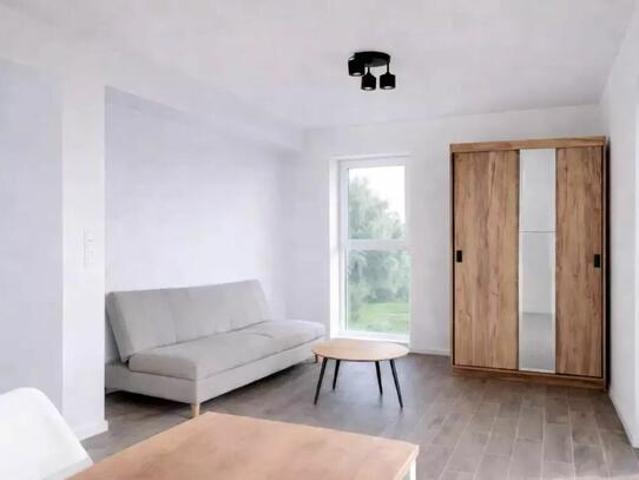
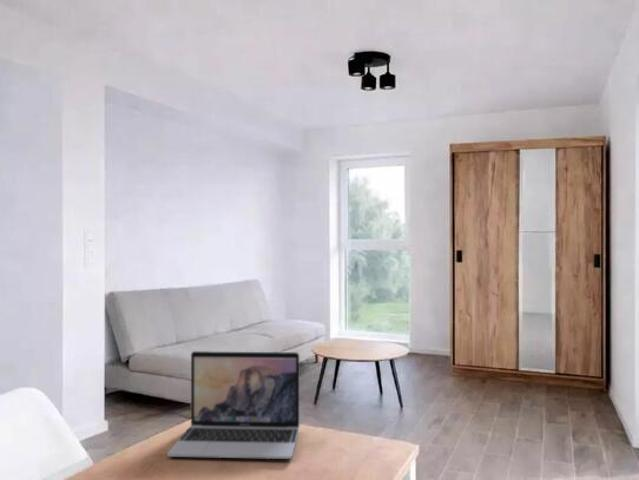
+ laptop [166,350,300,460]
